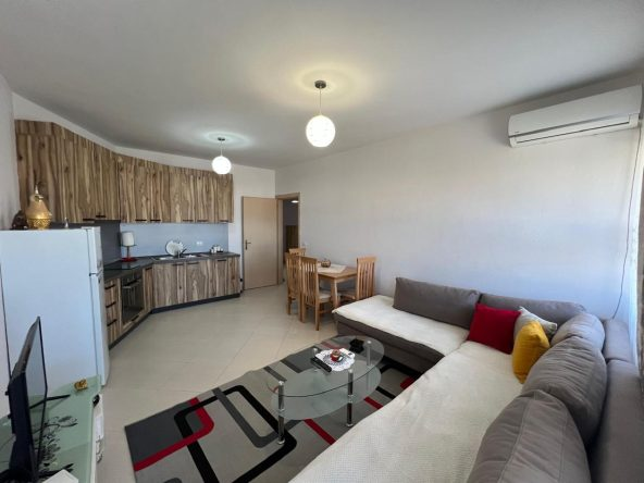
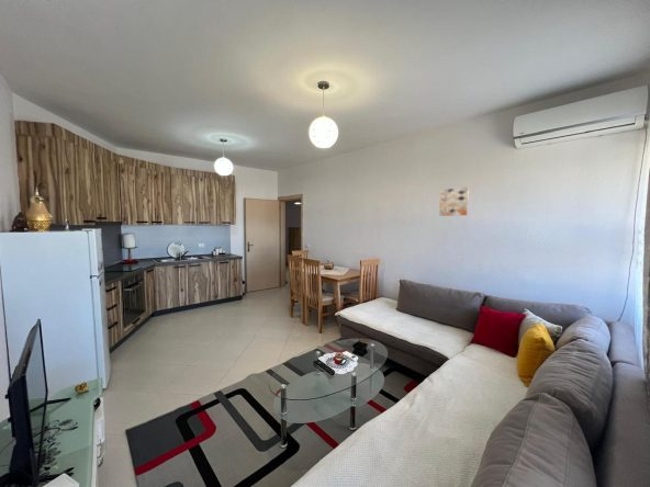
+ wall art [438,186,470,217]
